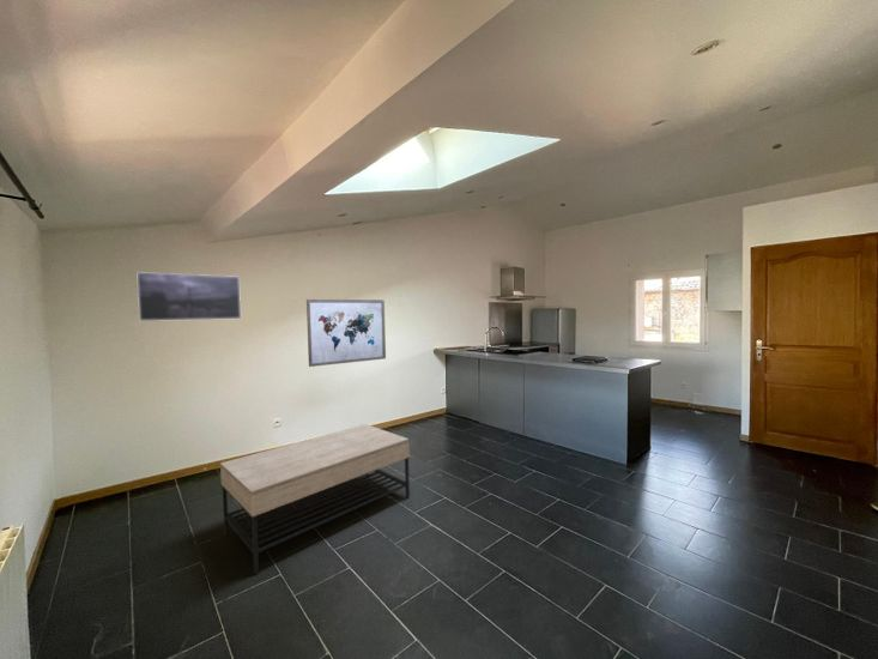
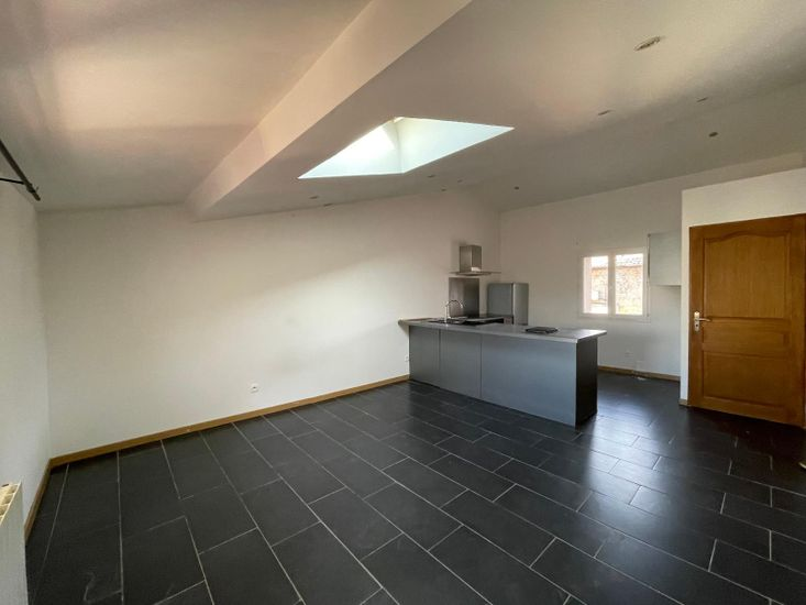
- wall art [305,298,387,368]
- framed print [135,271,242,322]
- coffee table [219,423,411,575]
